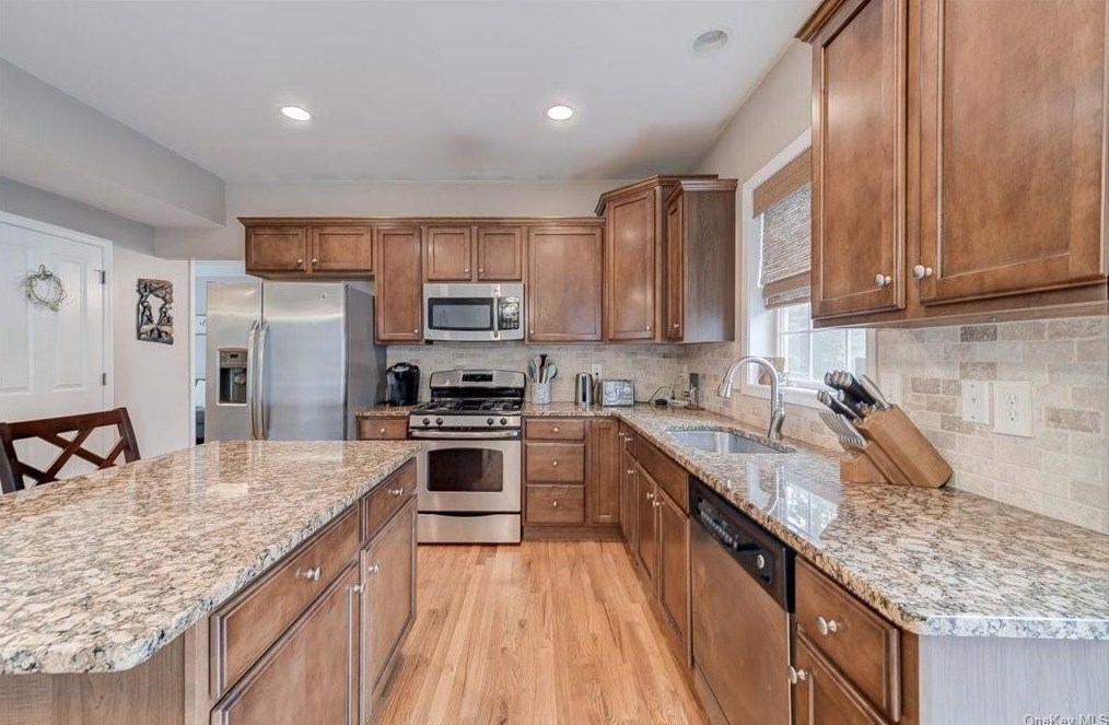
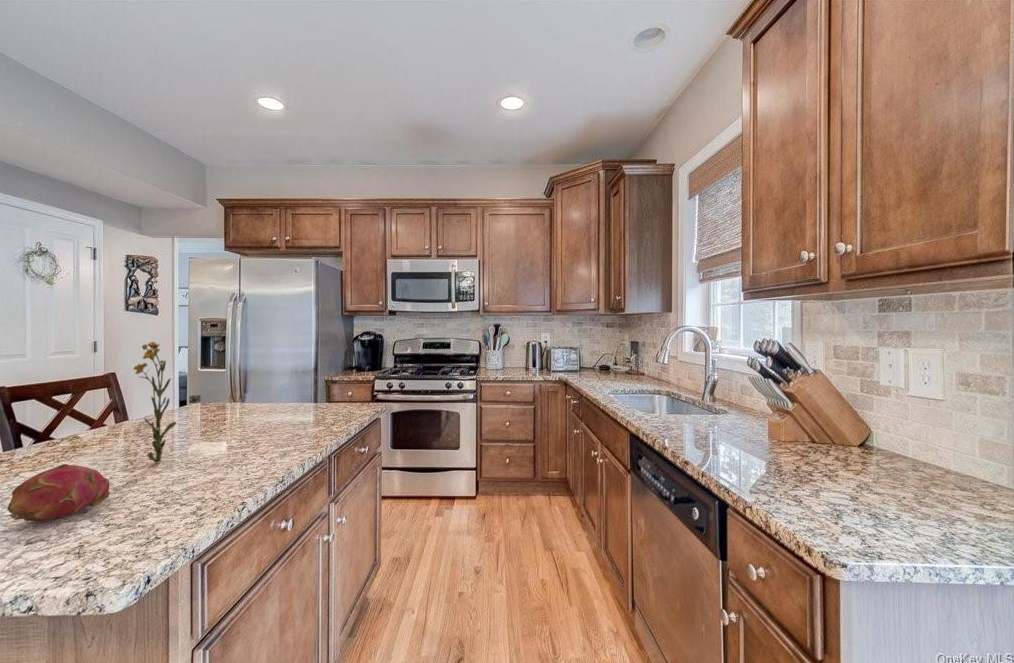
+ fruit [6,463,112,523]
+ flower [132,341,202,464]
